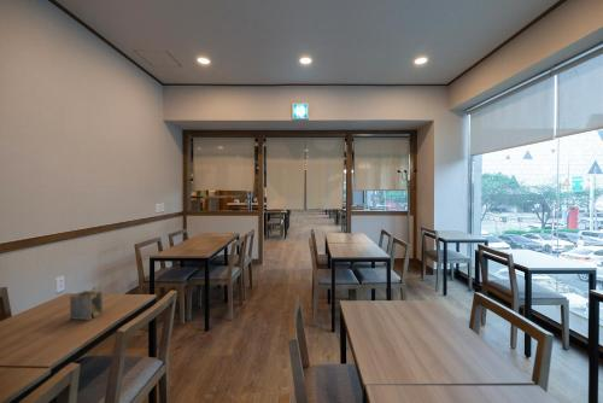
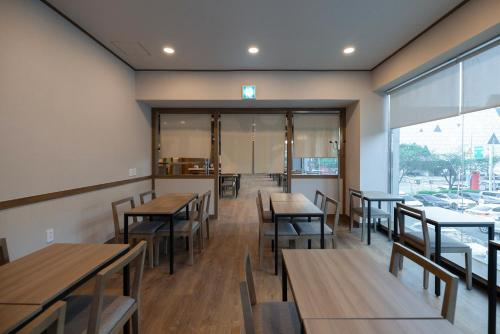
- napkin holder [69,284,104,321]
